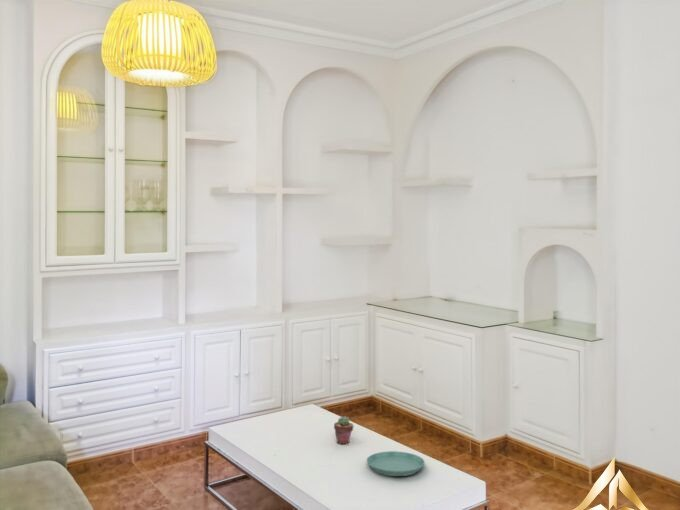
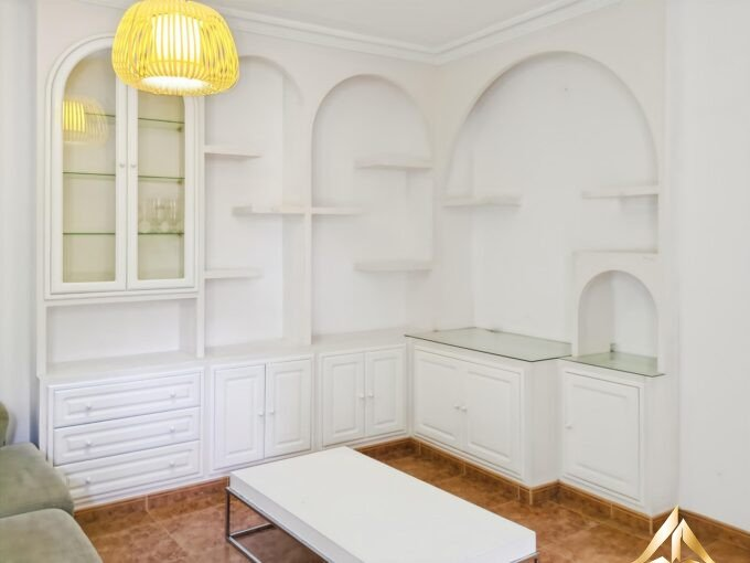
- saucer [366,450,426,477]
- potted succulent [333,415,354,445]
